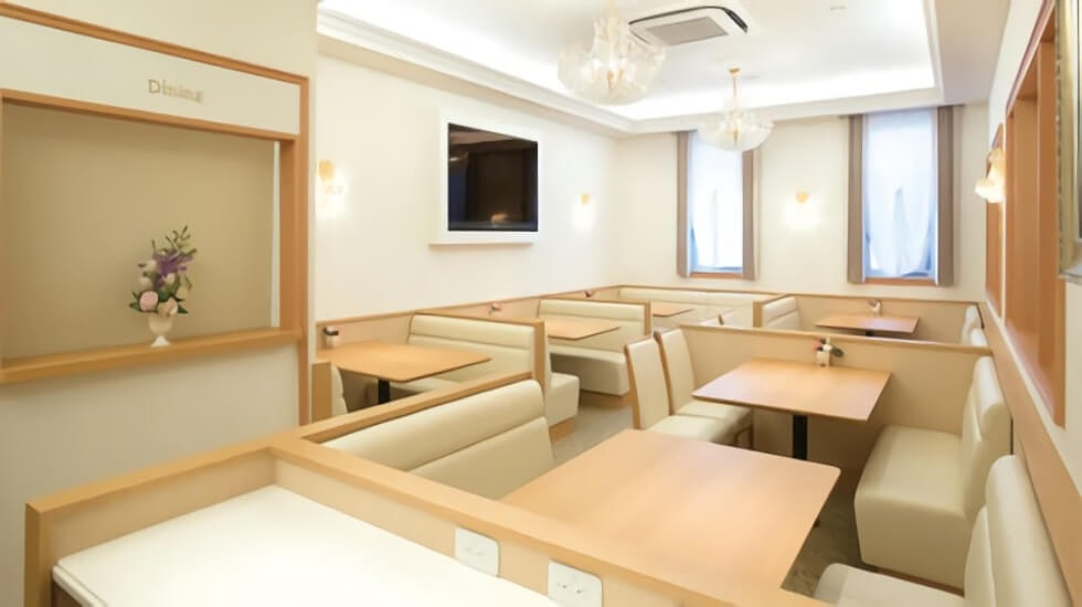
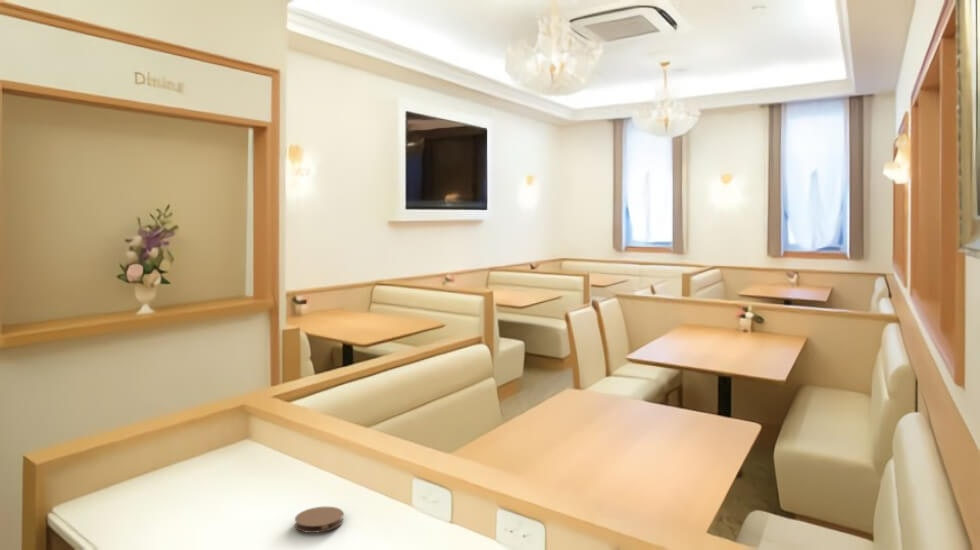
+ coaster [294,505,345,534]
